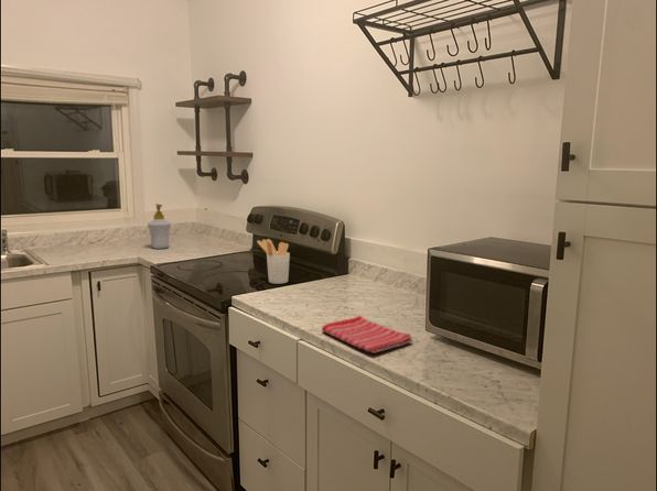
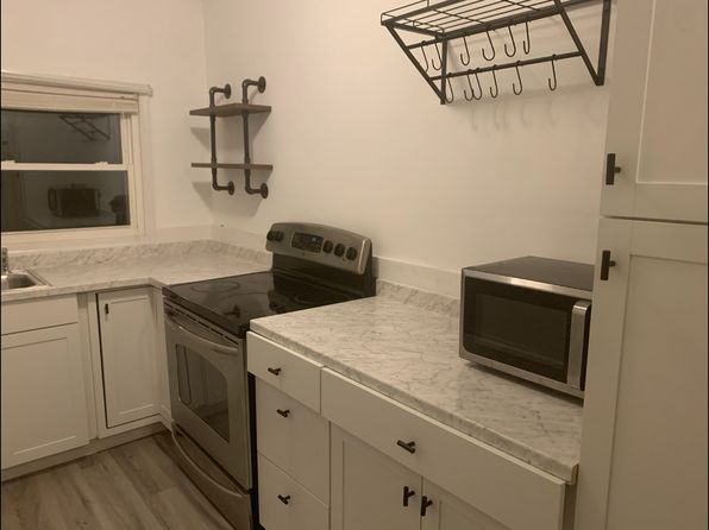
- utensil holder [256,238,291,285]
- dish towel [321,315,413,354]
- soap bottle [147,203,172,250]
